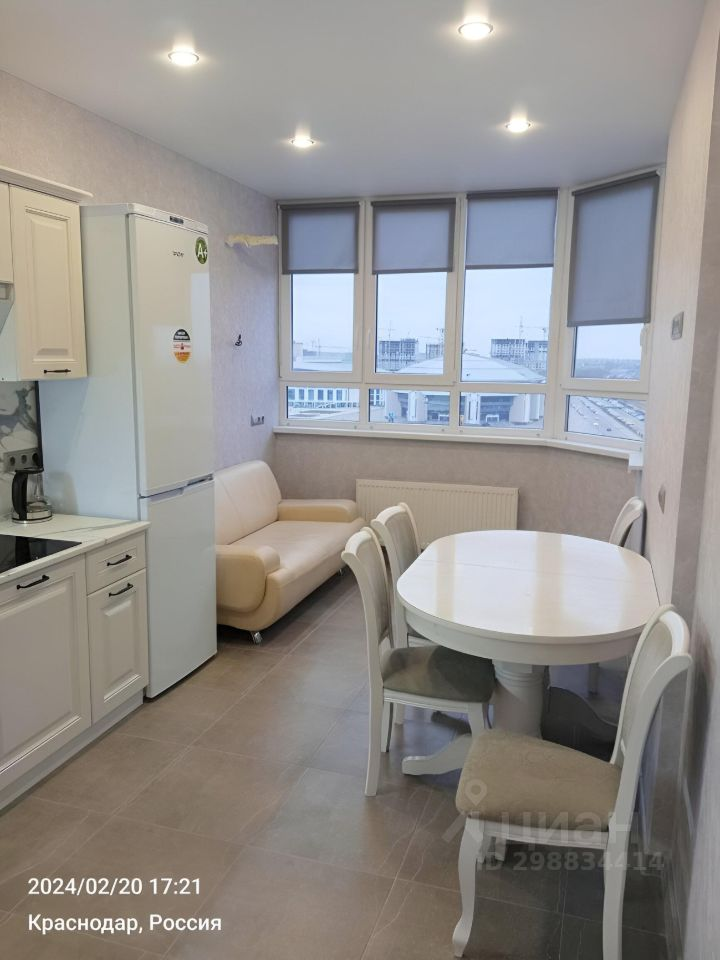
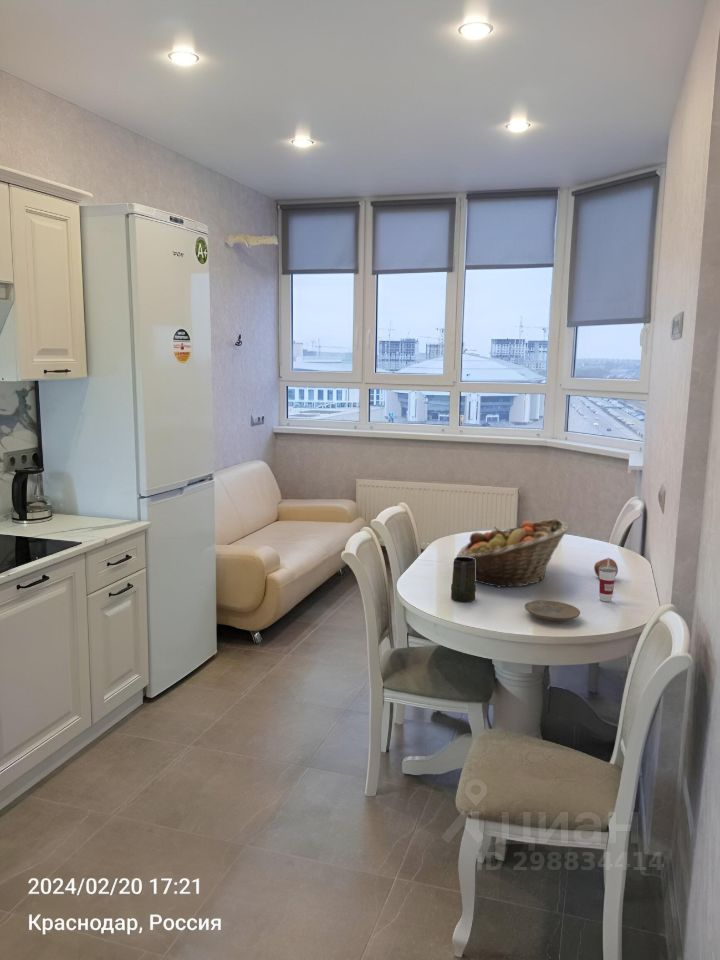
+ cup [598,557,616,603]
+ mug [450,557,477,603]
+ plate [524,599,581,623]
+ fruit basket [455,518,569,588]
+ apple [593,557,619,578]
